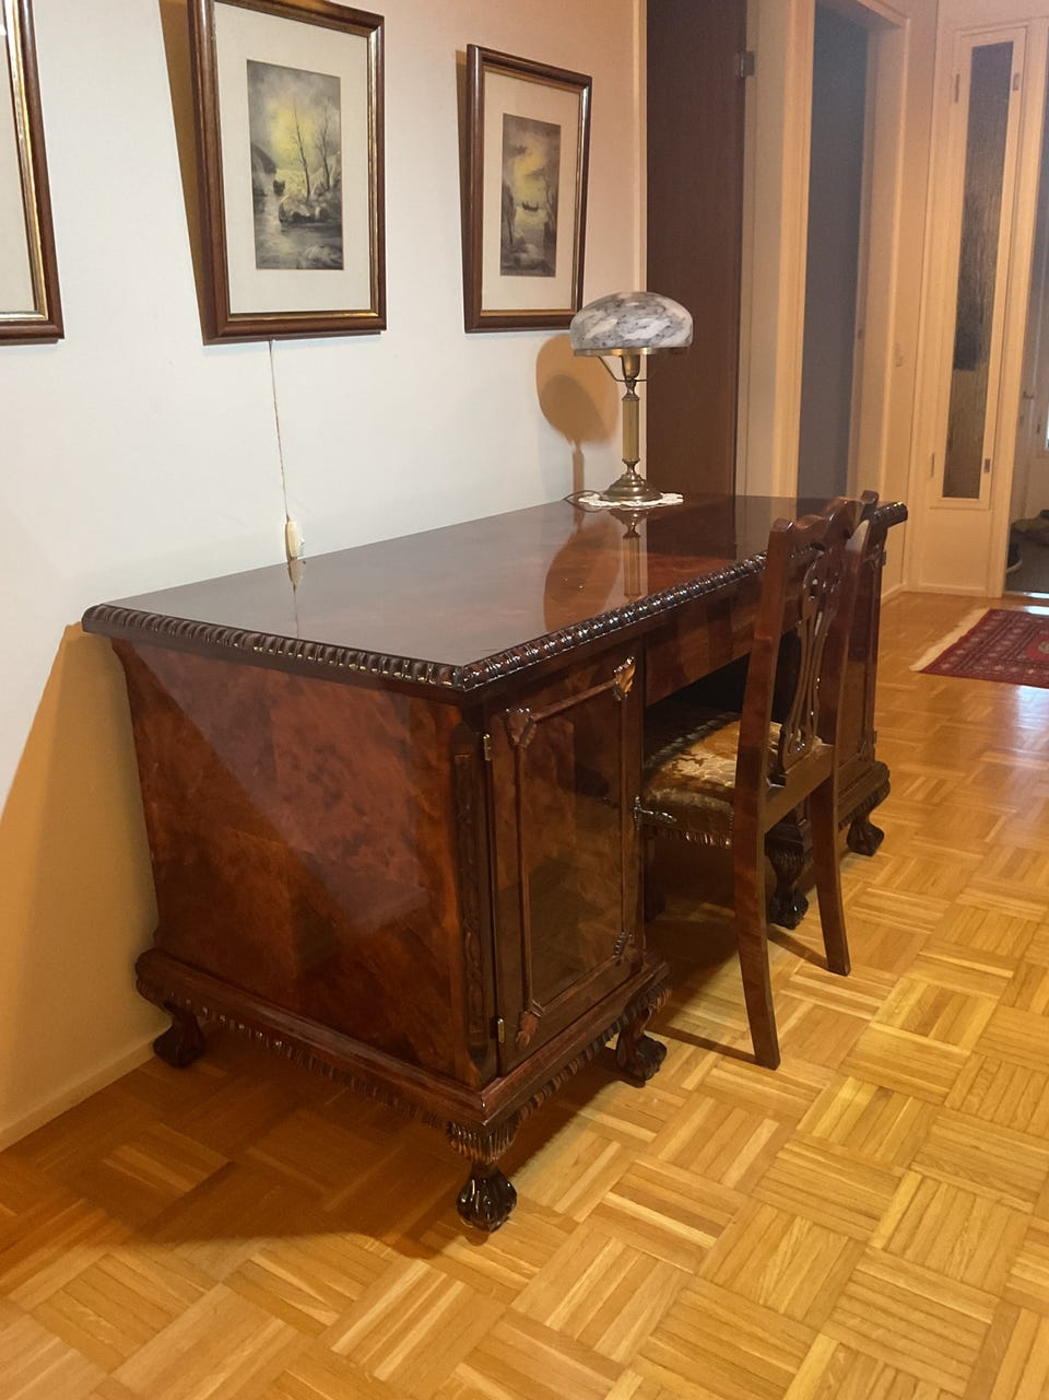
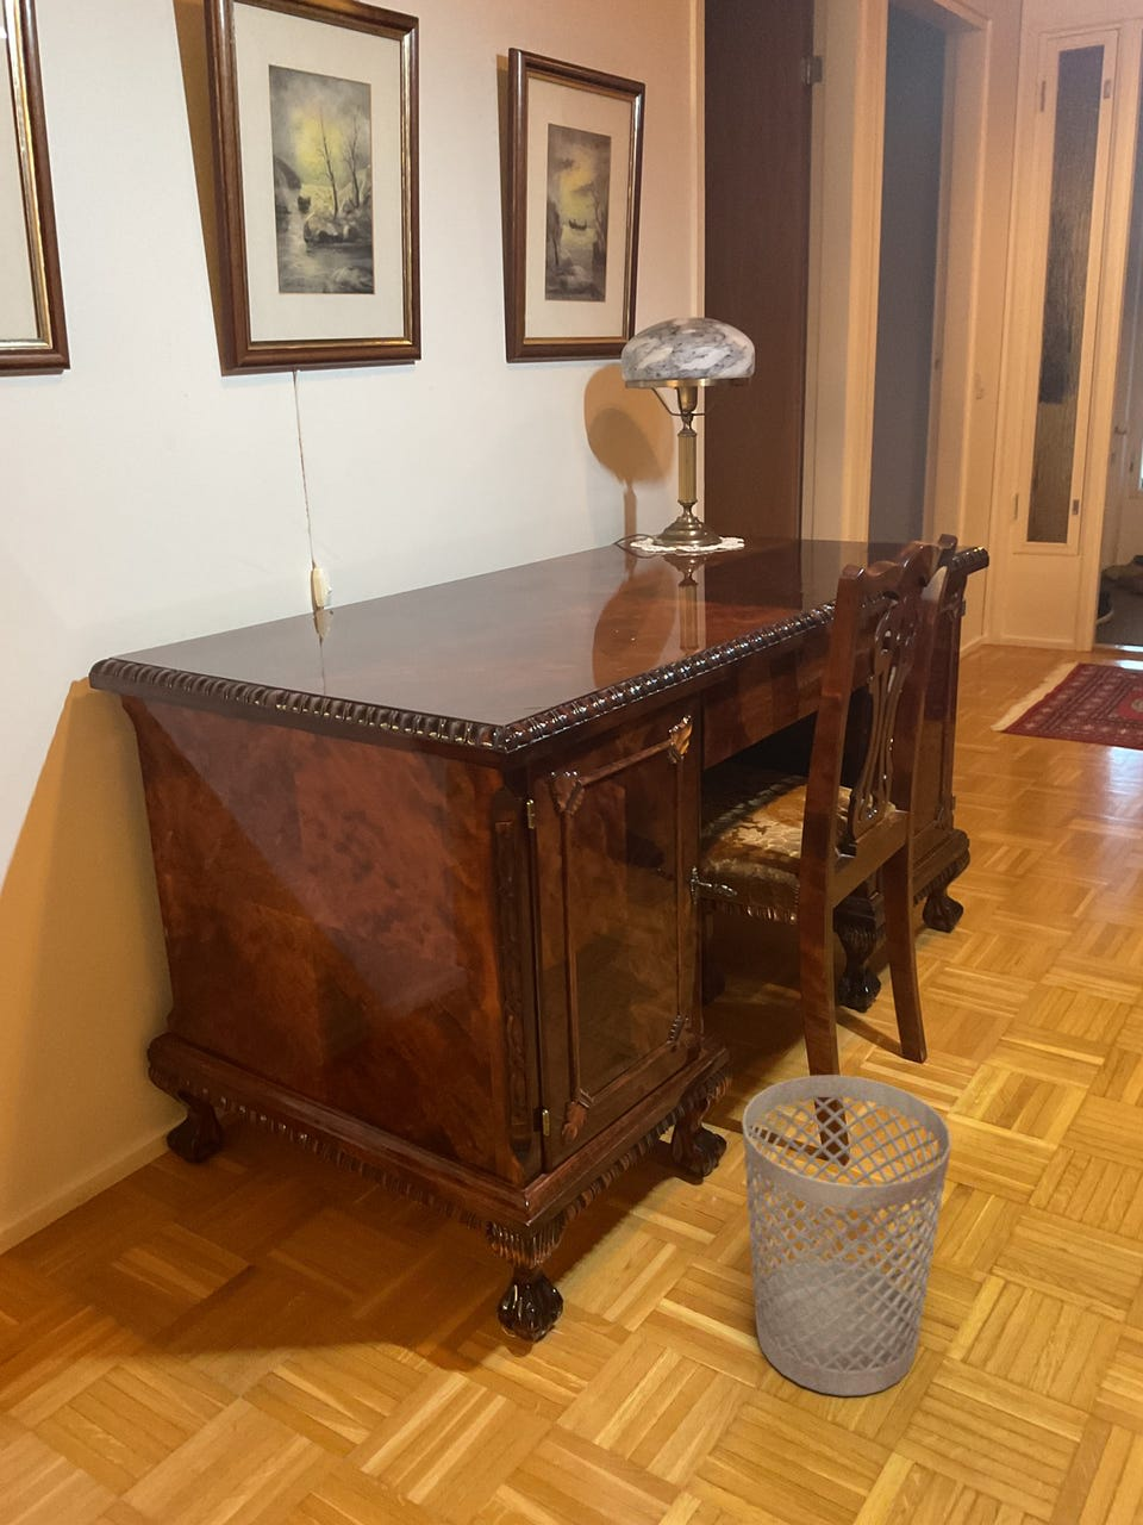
+ wastebasket [741,1074,952,1397]
